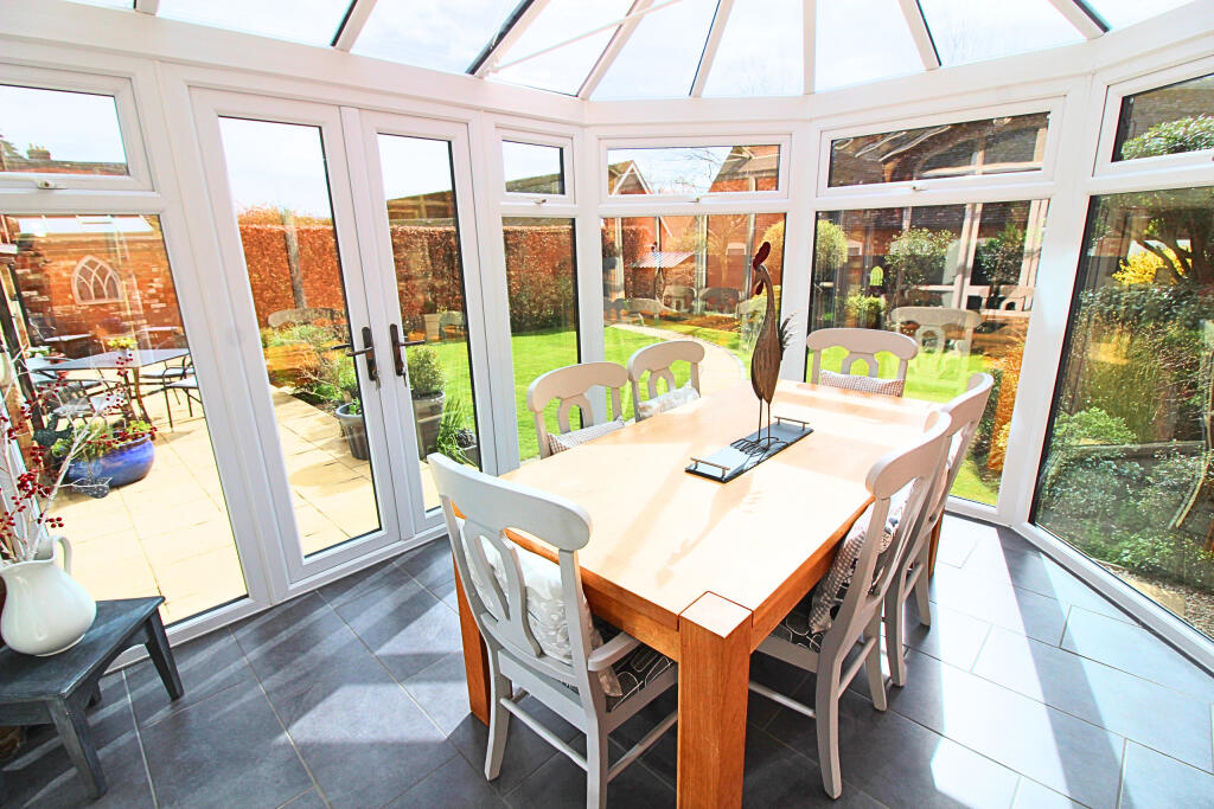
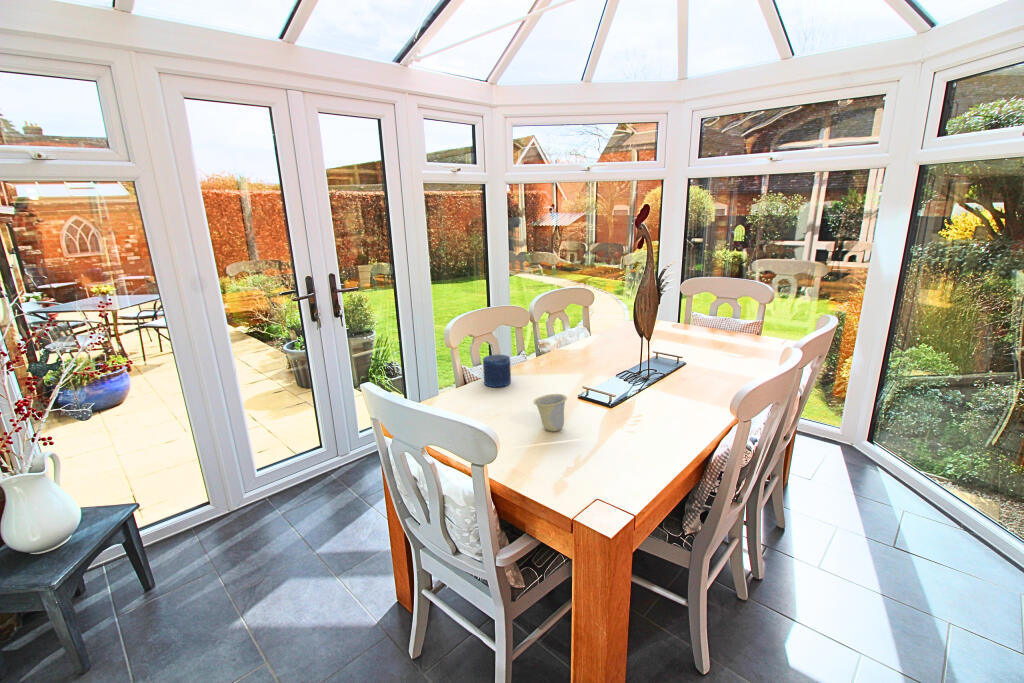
+ candle [482,354,512,388]
+ cup [532,393,568,432]
